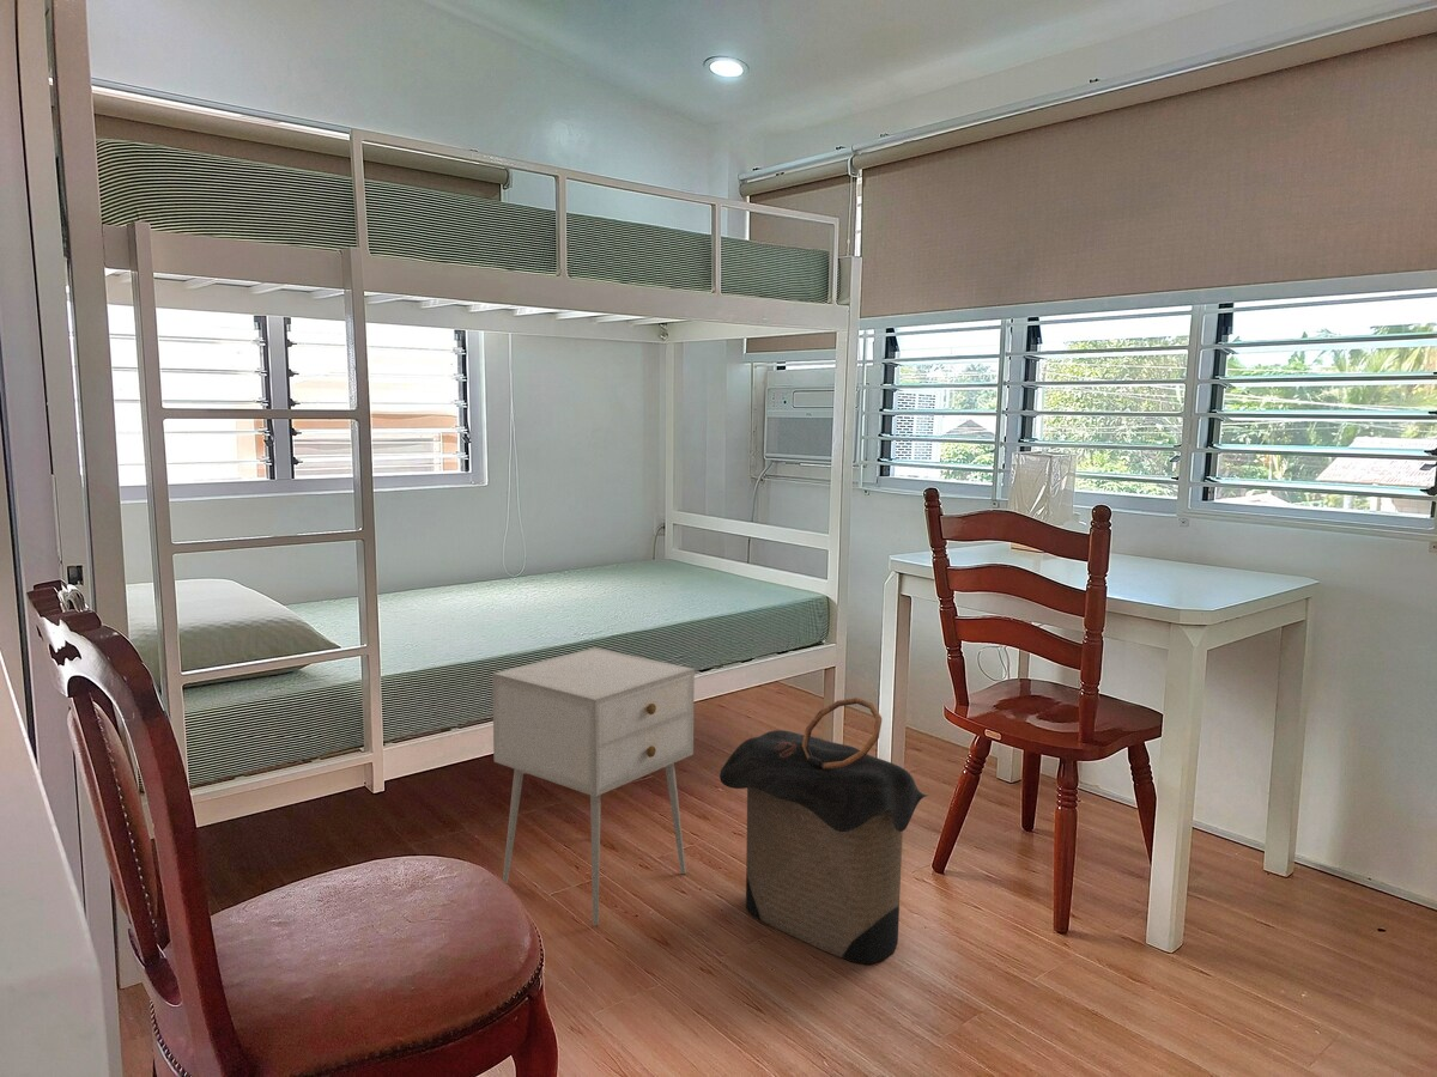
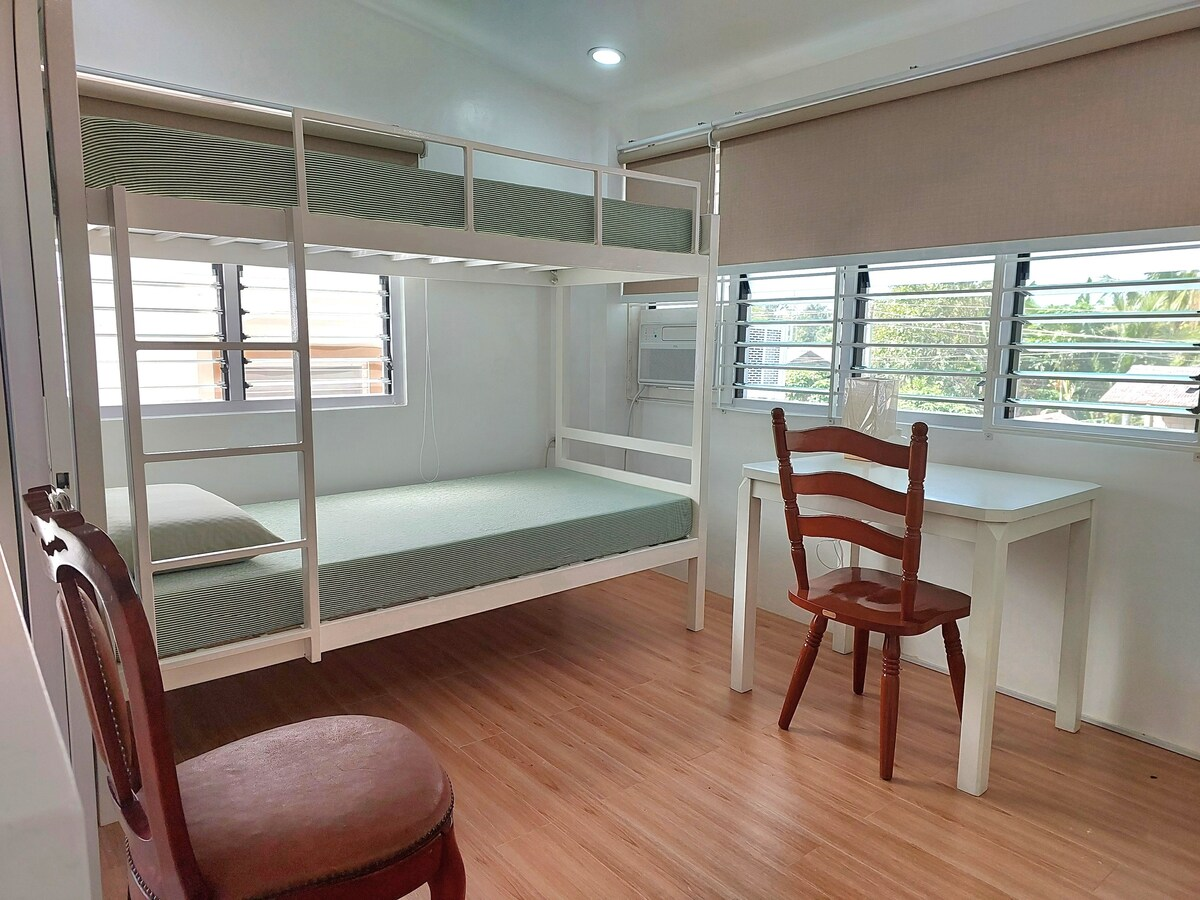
- laundry hamper [718,696,929,966]
- nightstand [491,646,696,926]
